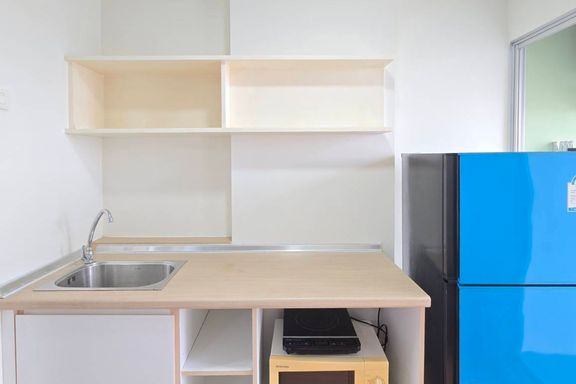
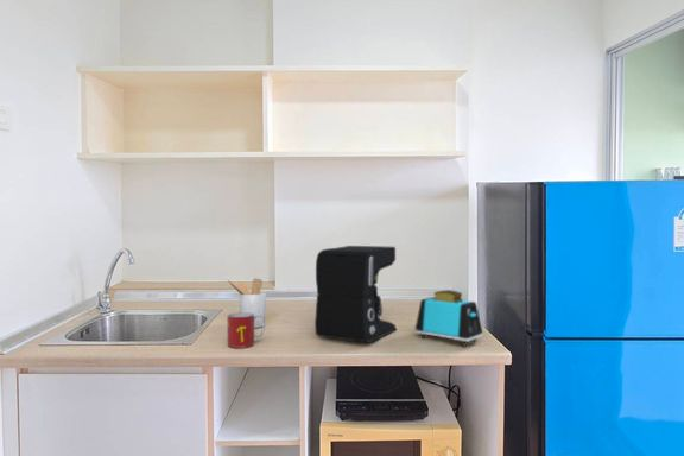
+ utensil holder [227,277,267,329]
+ toaster [414,289,483,347]
+ coffee maker [314,245,398,343]
+ mug [227,311,266,349]
